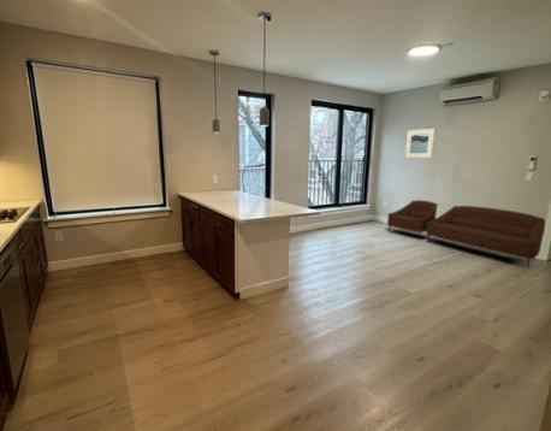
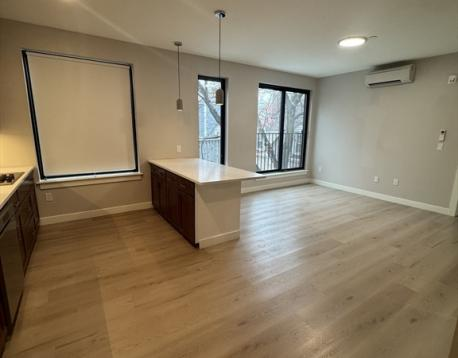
- sofa [386,199,546,268]
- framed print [404,128,436,159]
